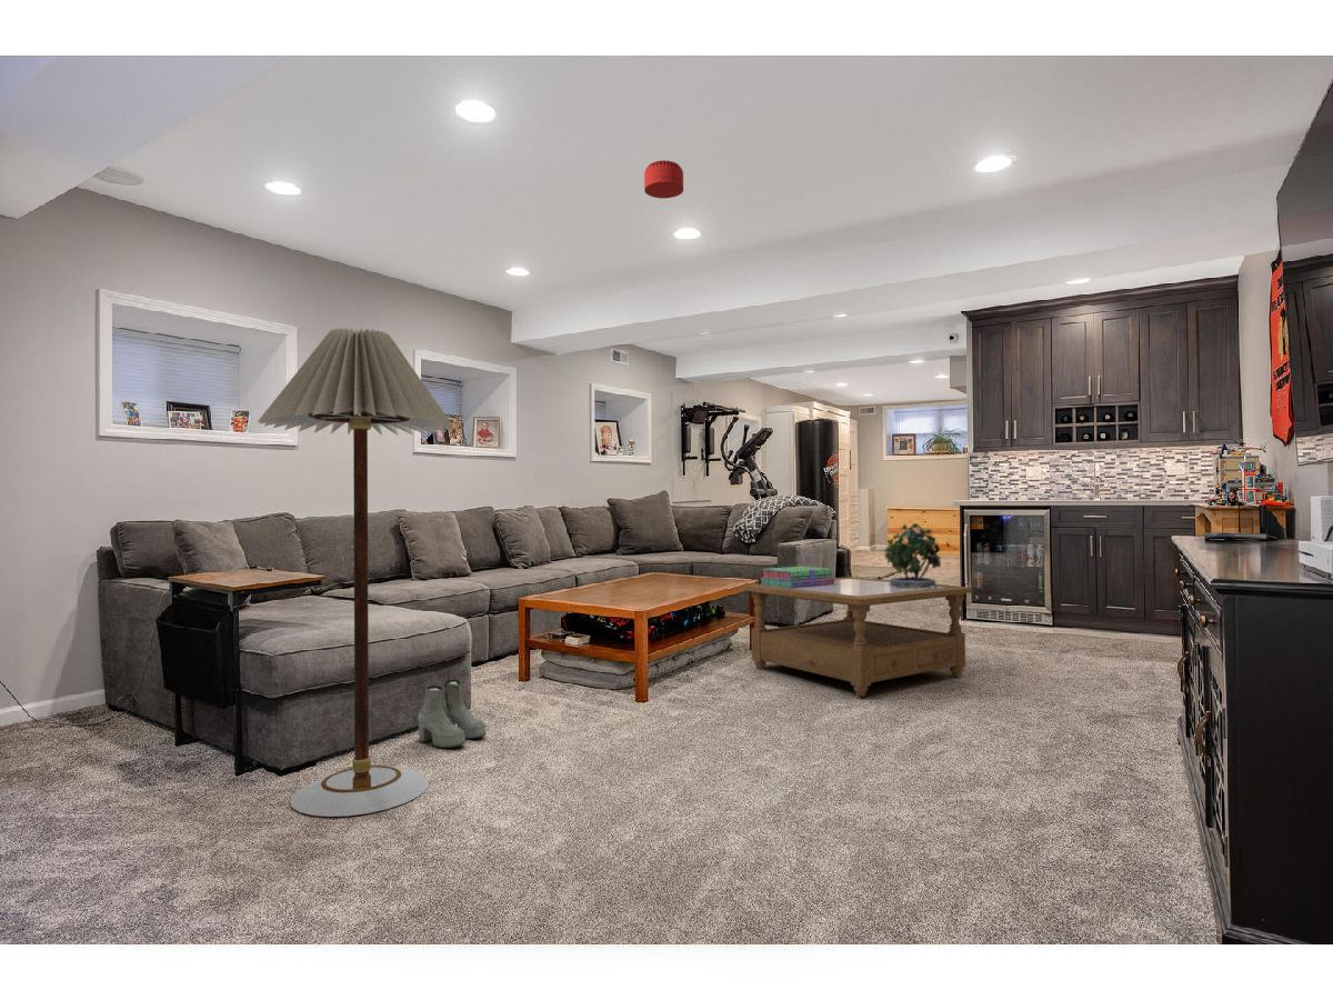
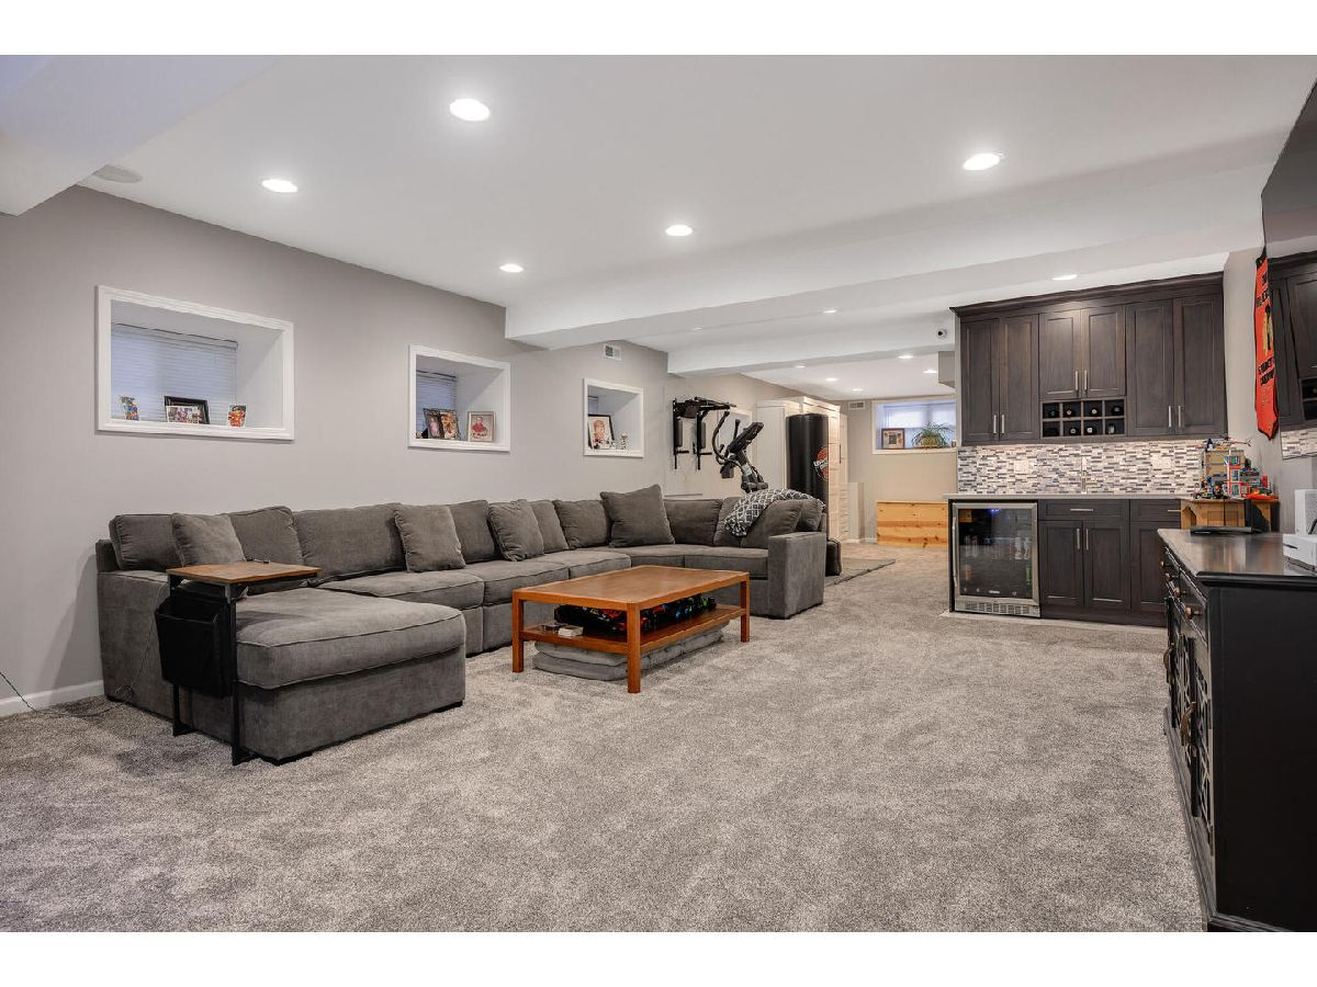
- stack of books [759,566,834,588]
- floor lamp [257,327,455,818]
- coffee table [743,576,973,697]
- smoke detector [643,160,684,200]
- potted plant [883,520,942,589]
- boots [417,679,487,749]
